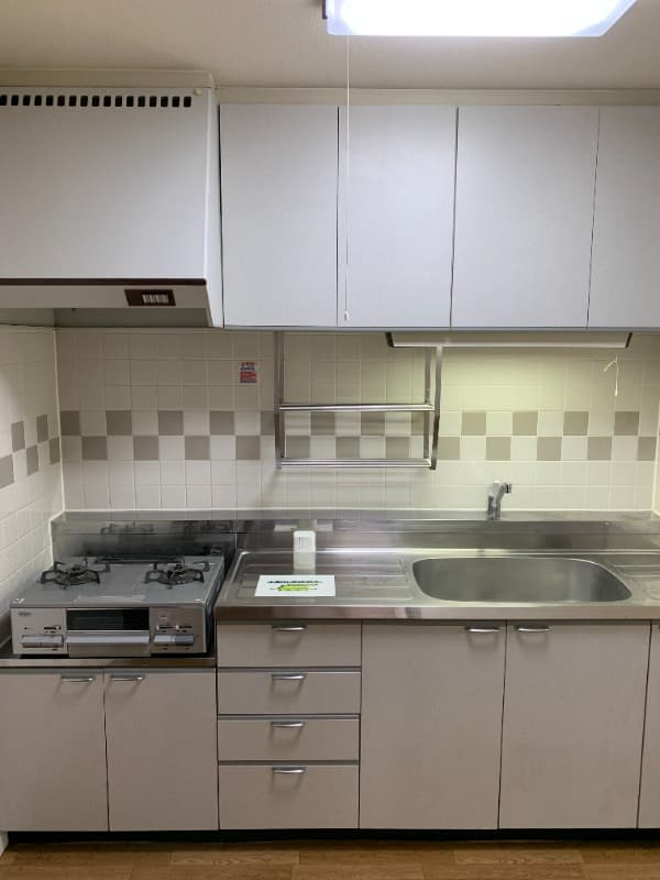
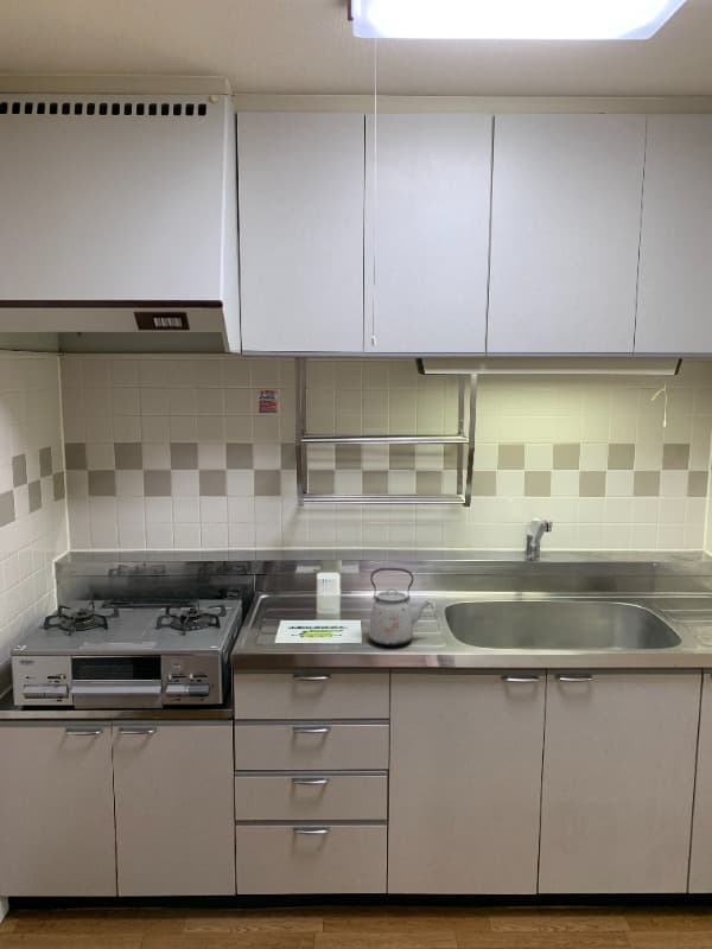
+ kettle [368,567,432,647]
